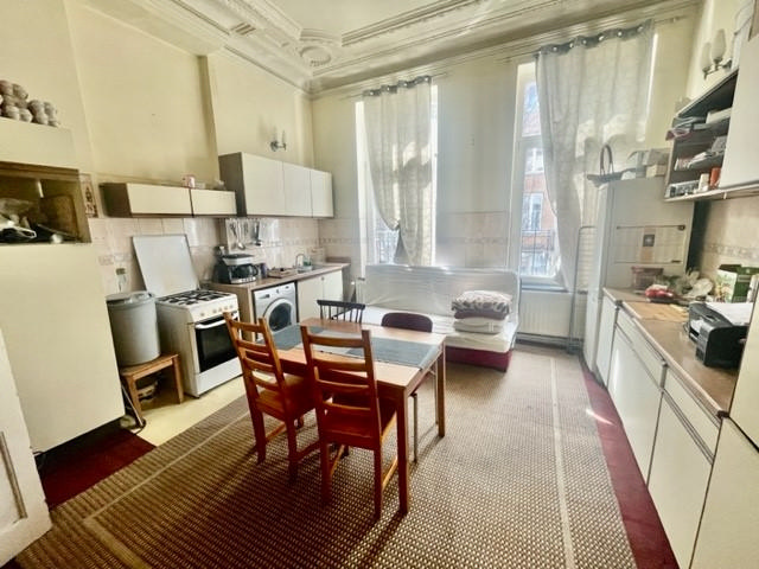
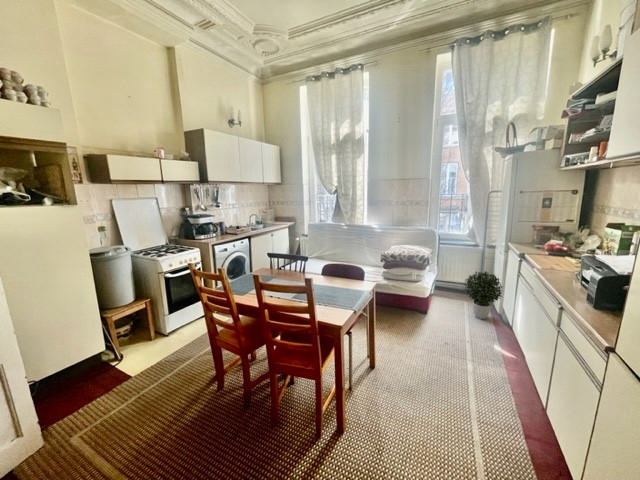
+ potted plant [463,270,505,320]
